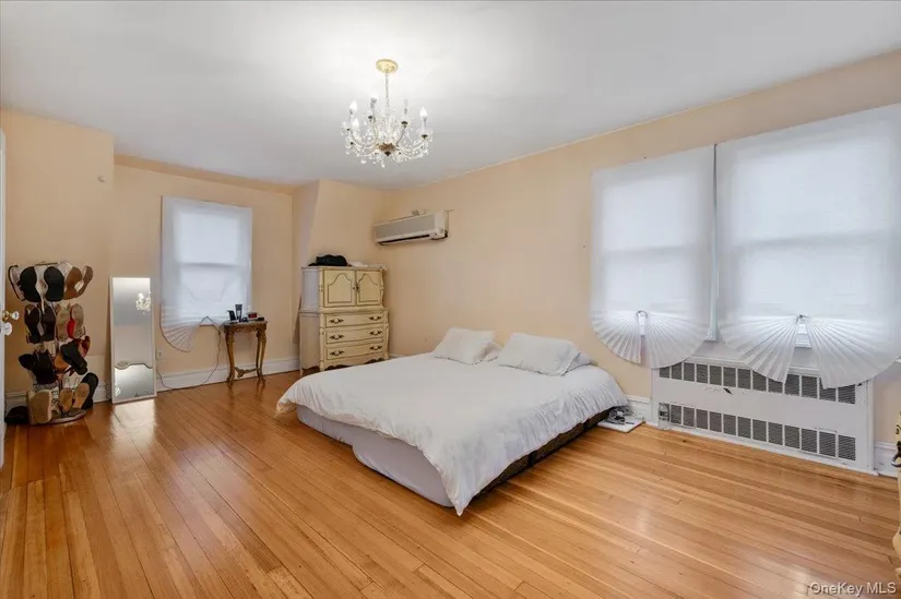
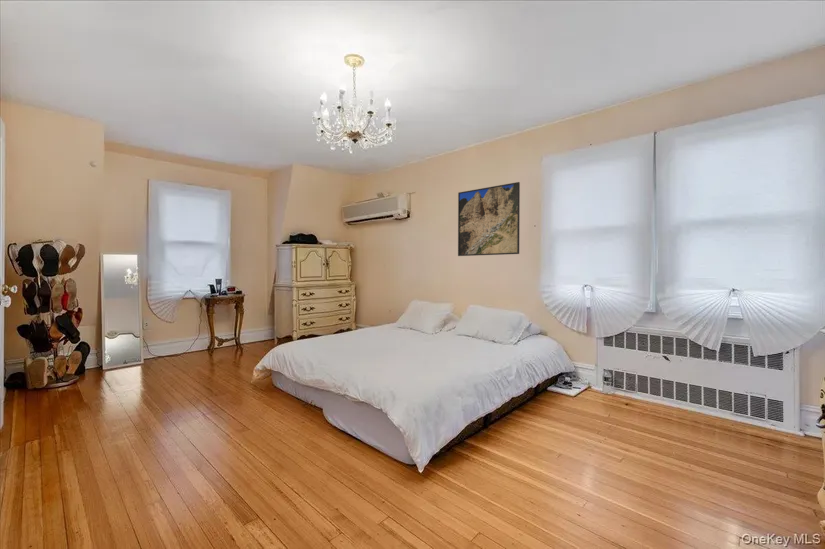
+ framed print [457,181,521,257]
